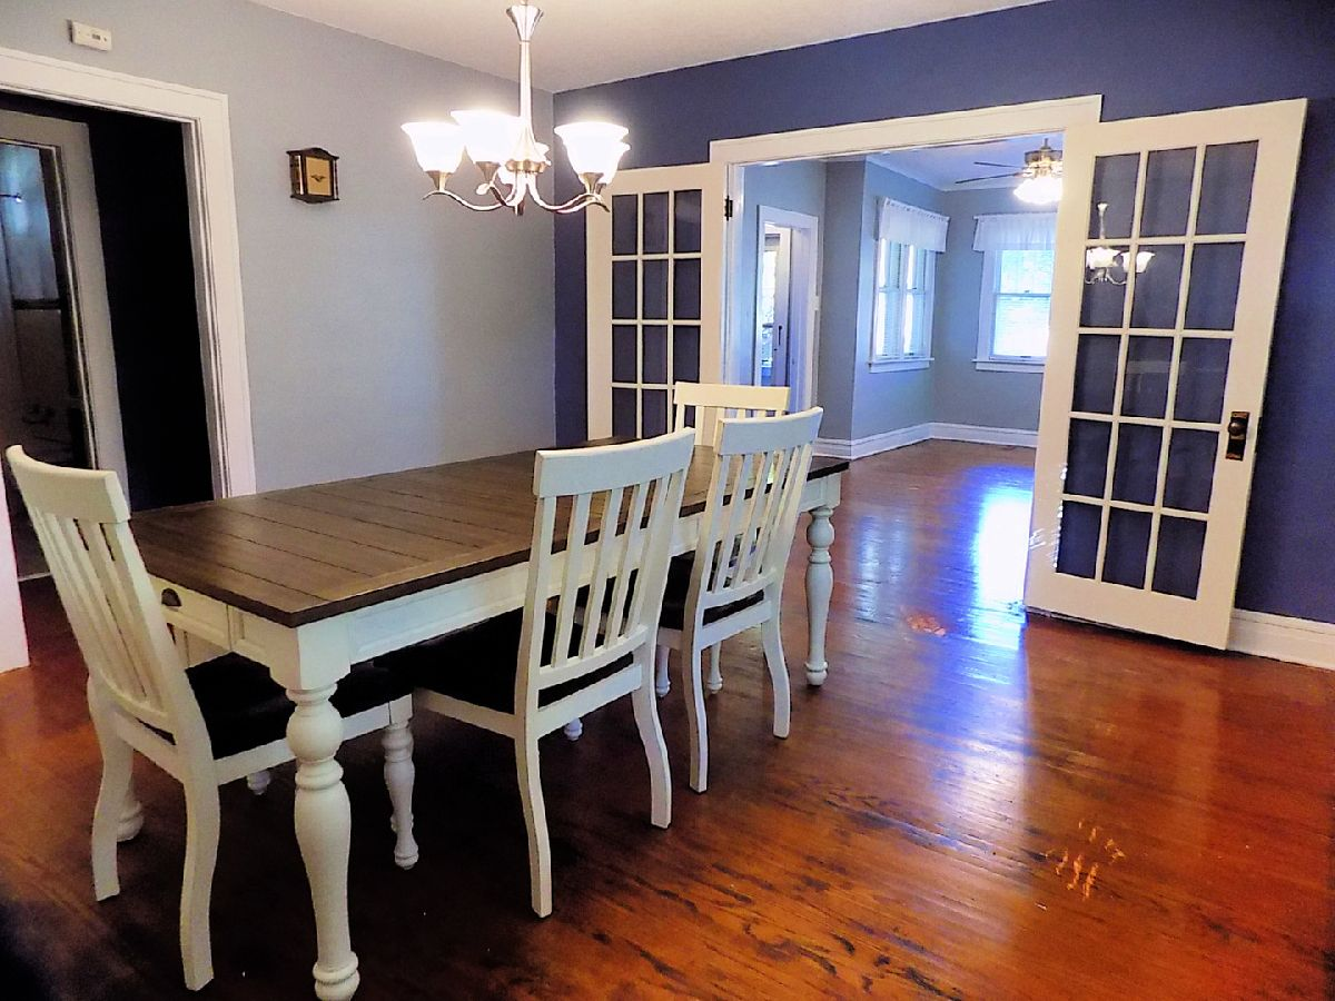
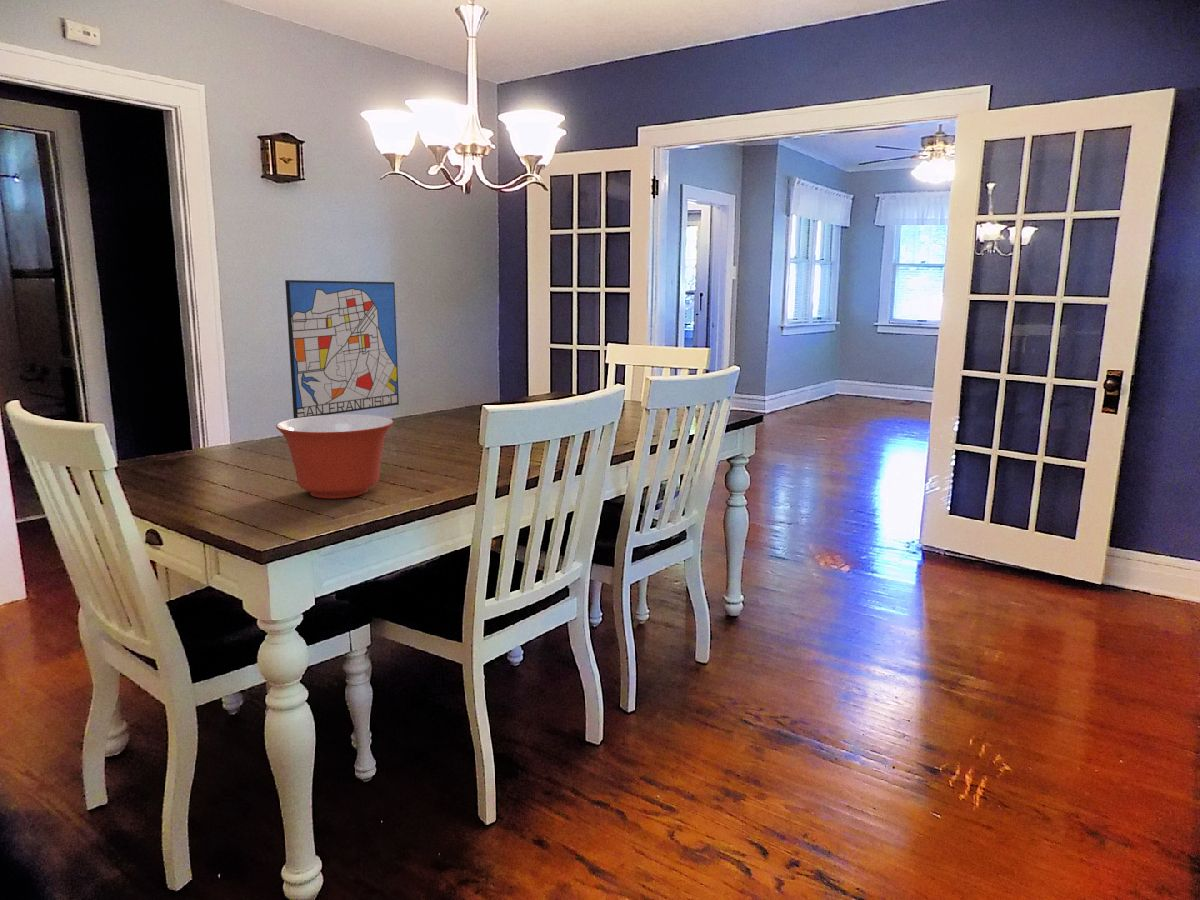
+ wall art [284,279,400,419]
+ mixing bowl [275,413,394,499]
